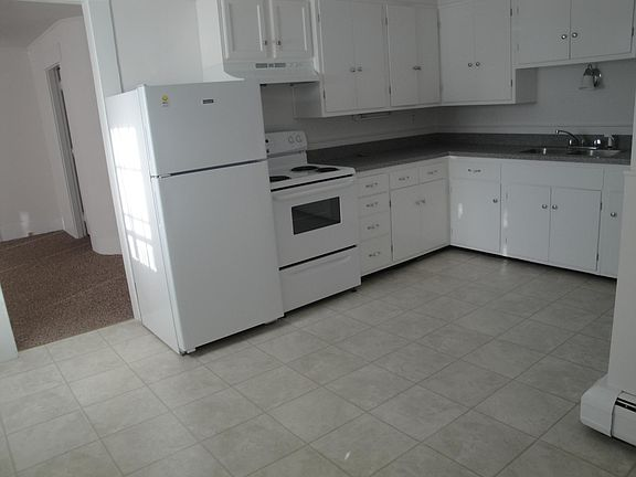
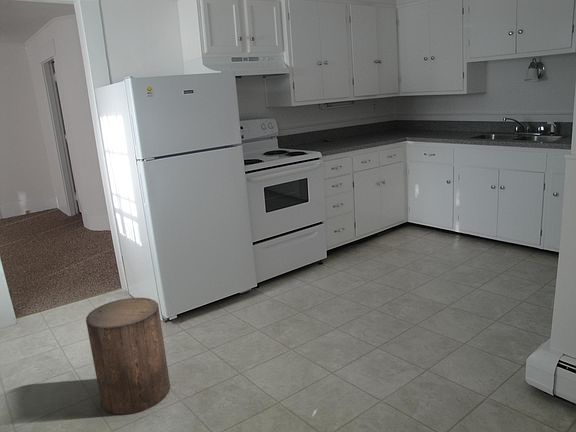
+ stool [85,297,171,415]
